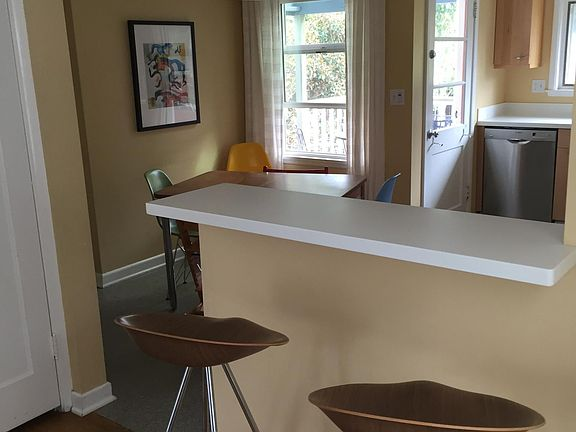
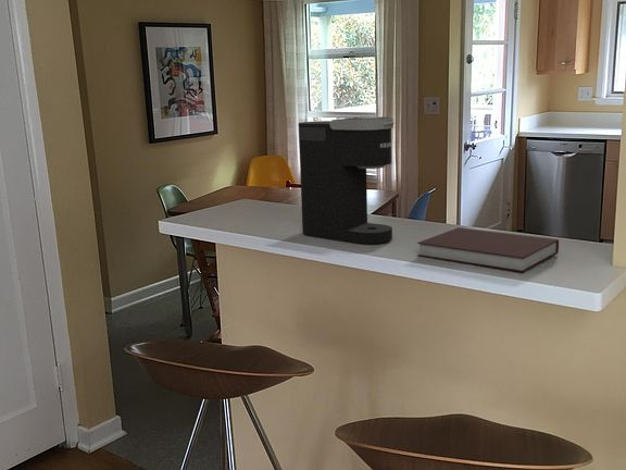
+ notebook [416,226,560,273]
+ coffee maker [298,115,396,245]
